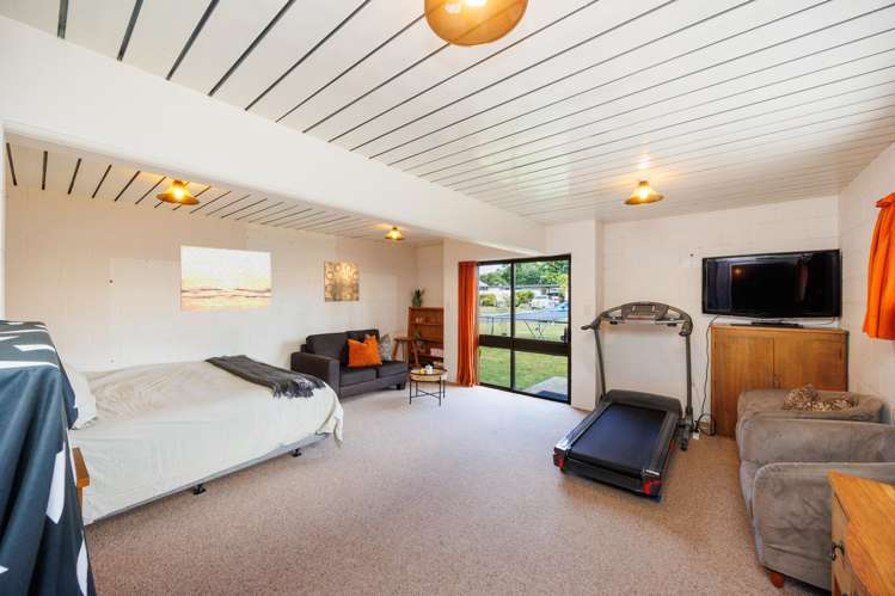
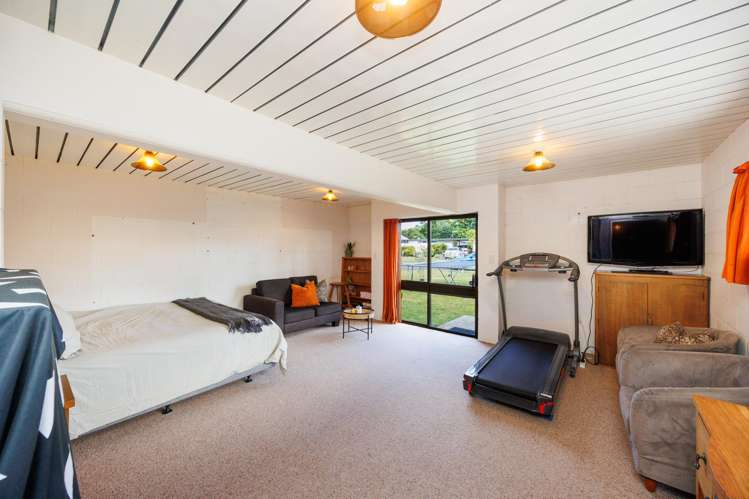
- wall art [323,260,361,303]
- wall art [179,245,272,313]
